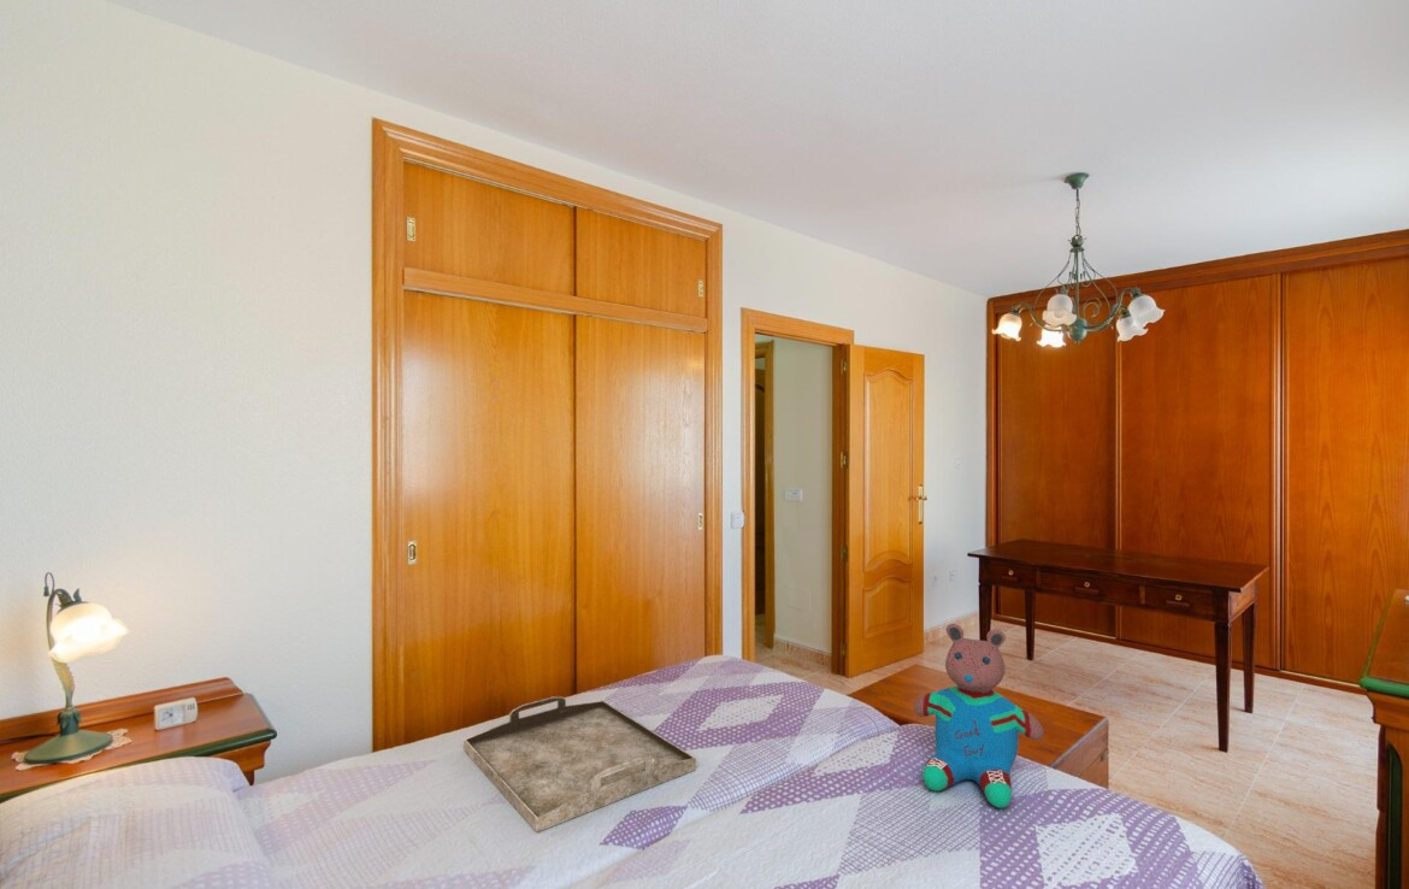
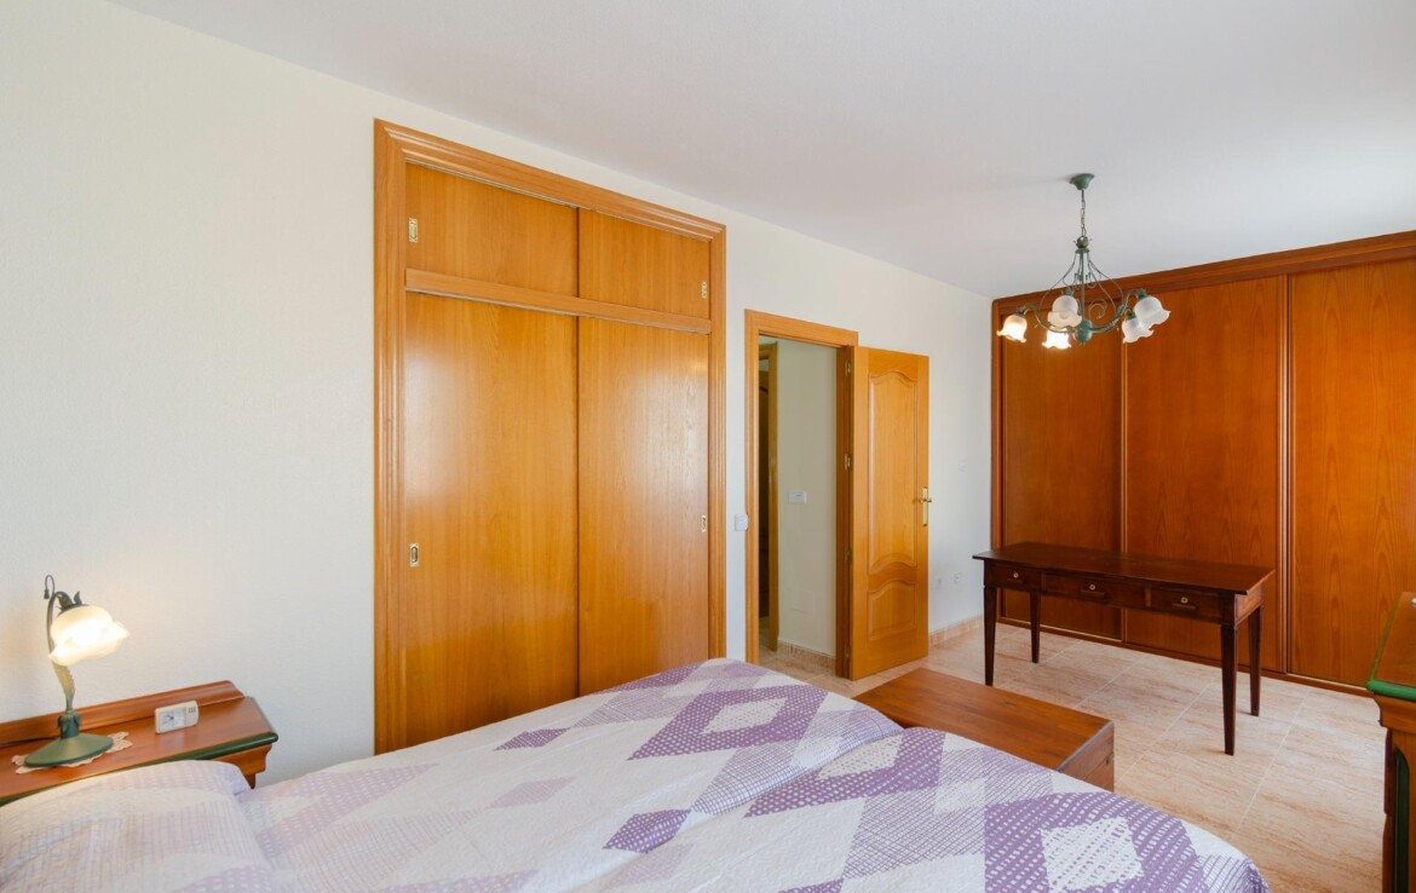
- teddy bear [913,623,1045,809]
- serving tray [462,696,697,834]
